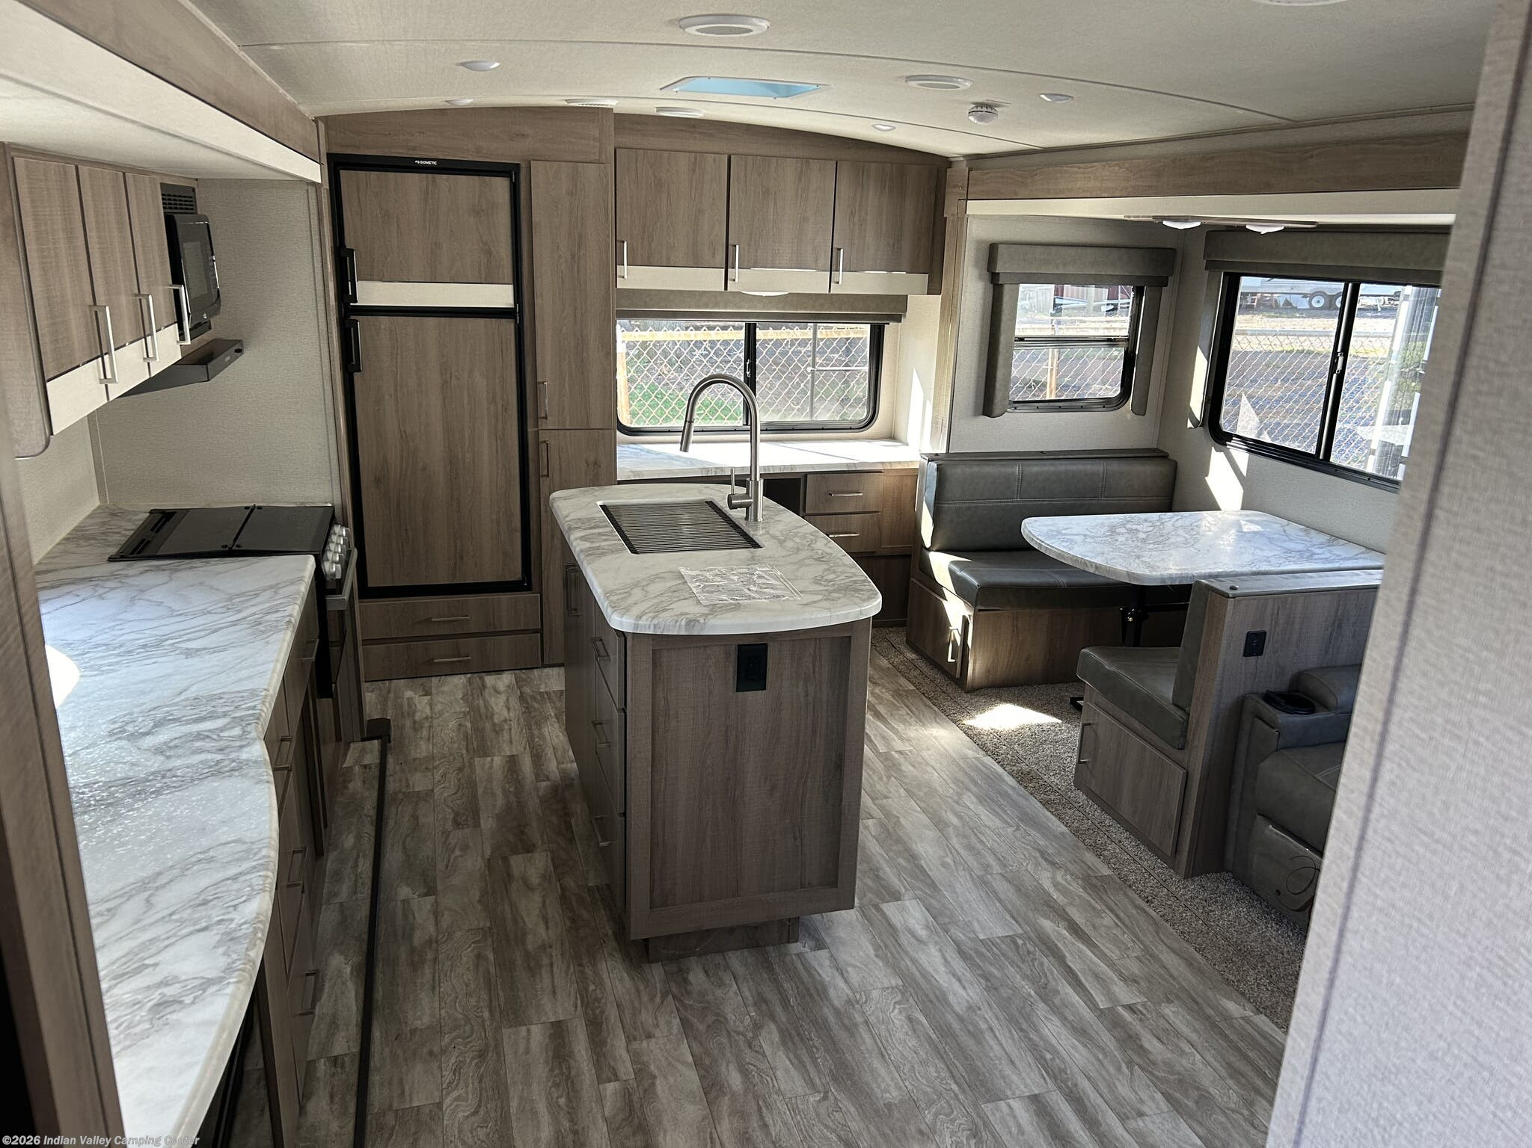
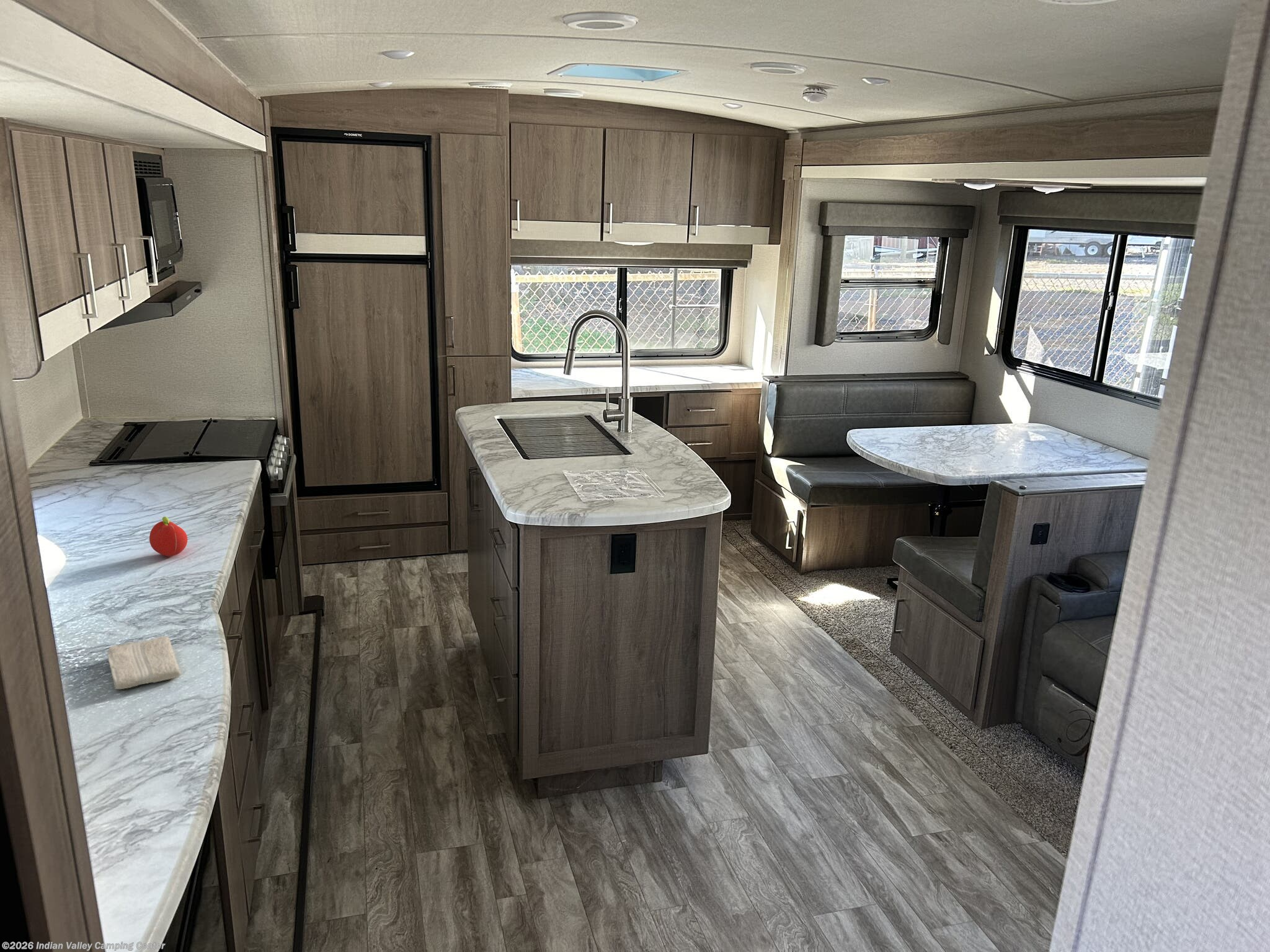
+ washcloth [107,635,182,690]
+ fruit [149,516,188,557]
